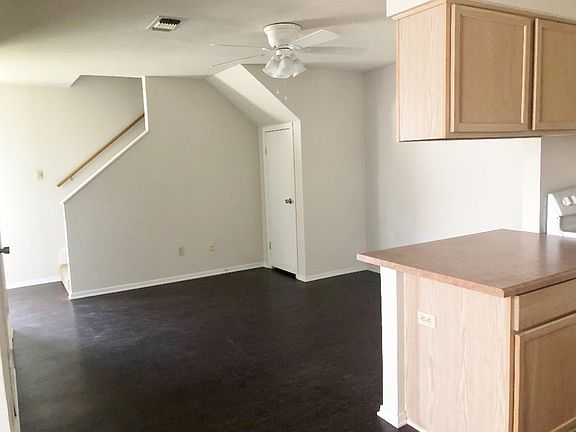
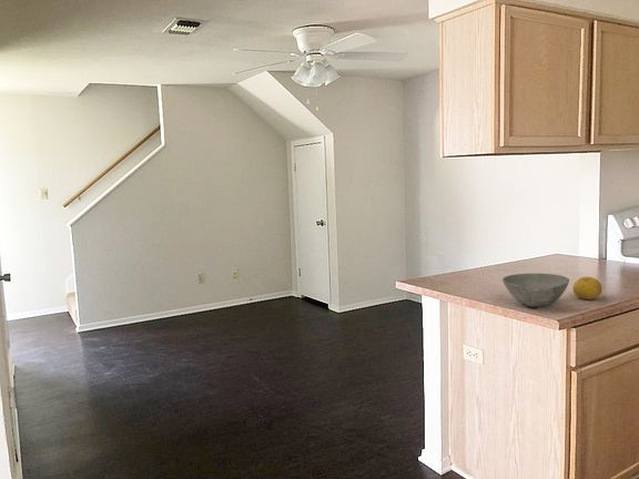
+ fruit [571,276,604,300]
+ bowl [501,273,570,308]
